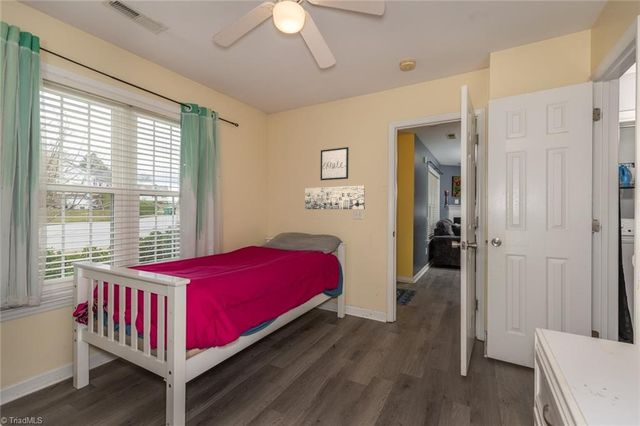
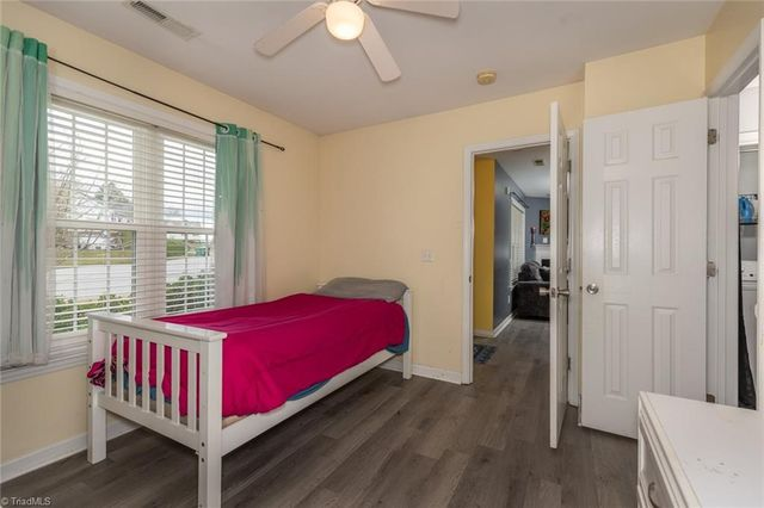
- wall art [319,146,350,181]
- wall art [304,185,366,210]
